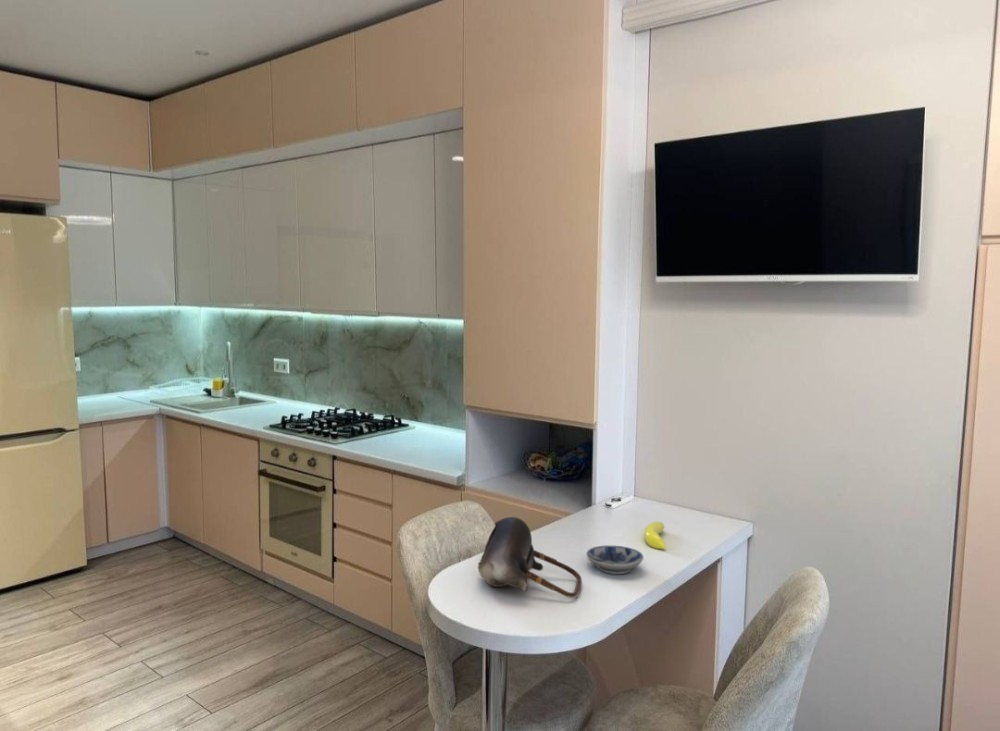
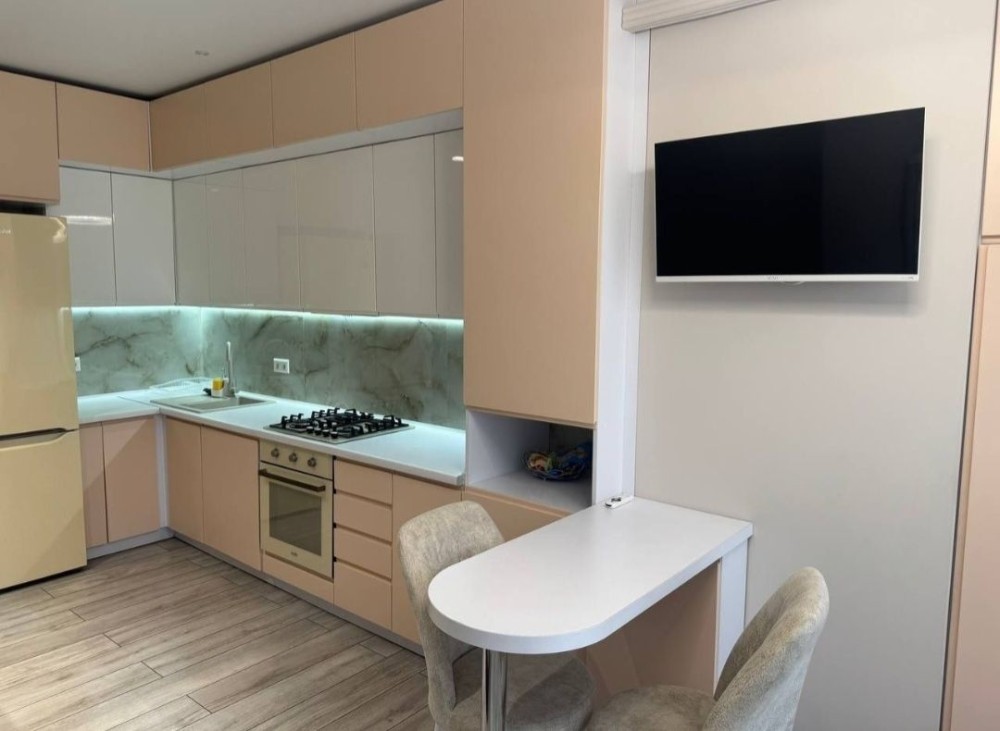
- banana [643,520,667,550]
- teapot [477,516,583,599]
- bowl [585,545,645,575]
